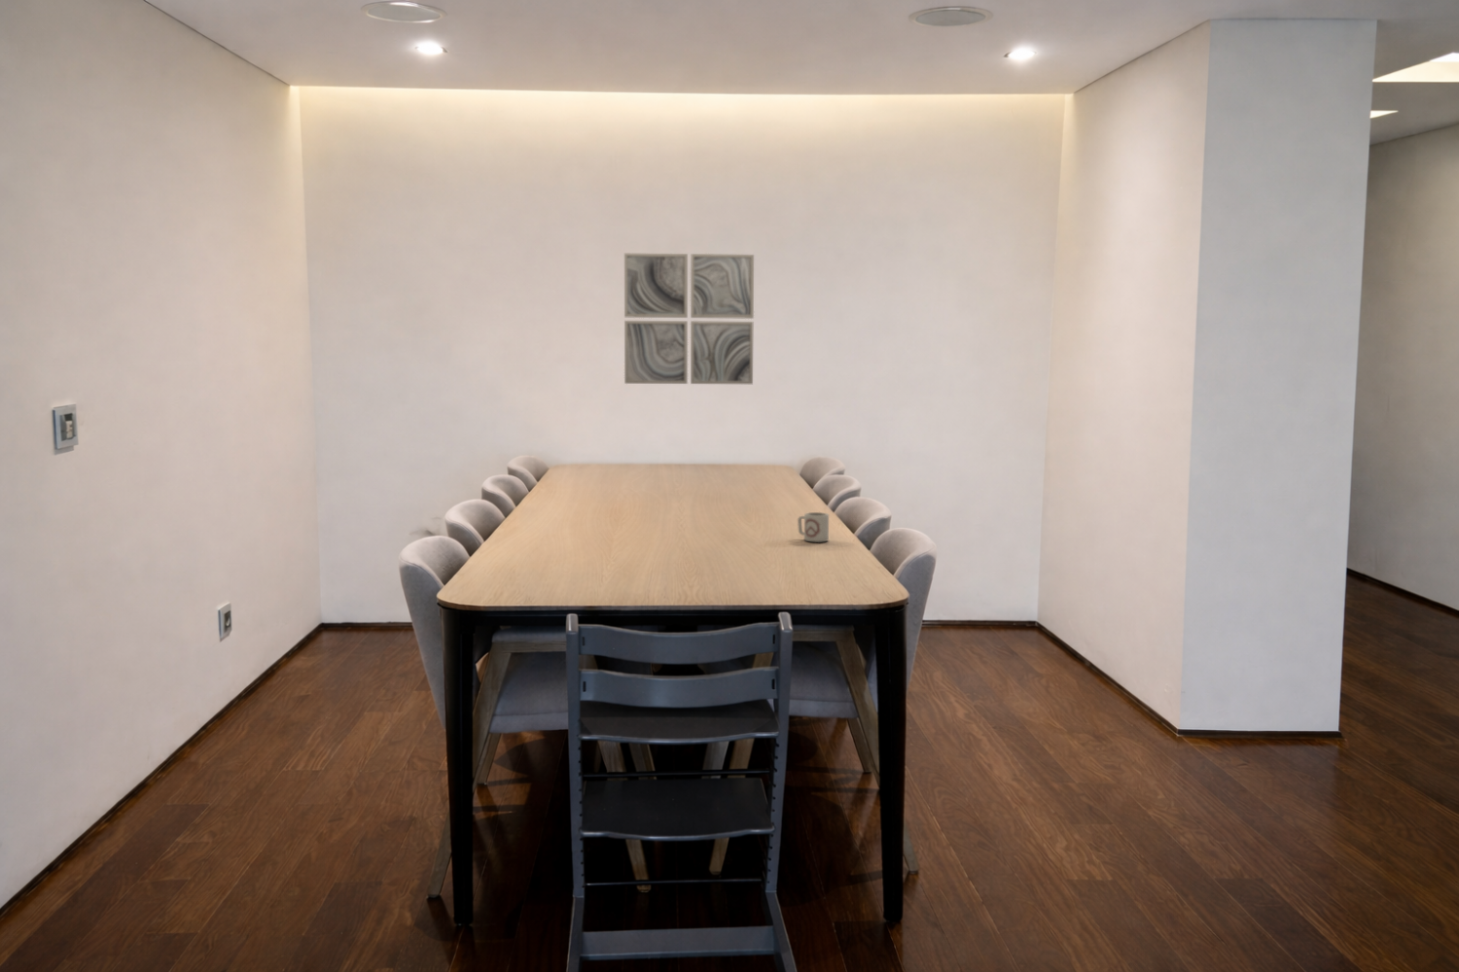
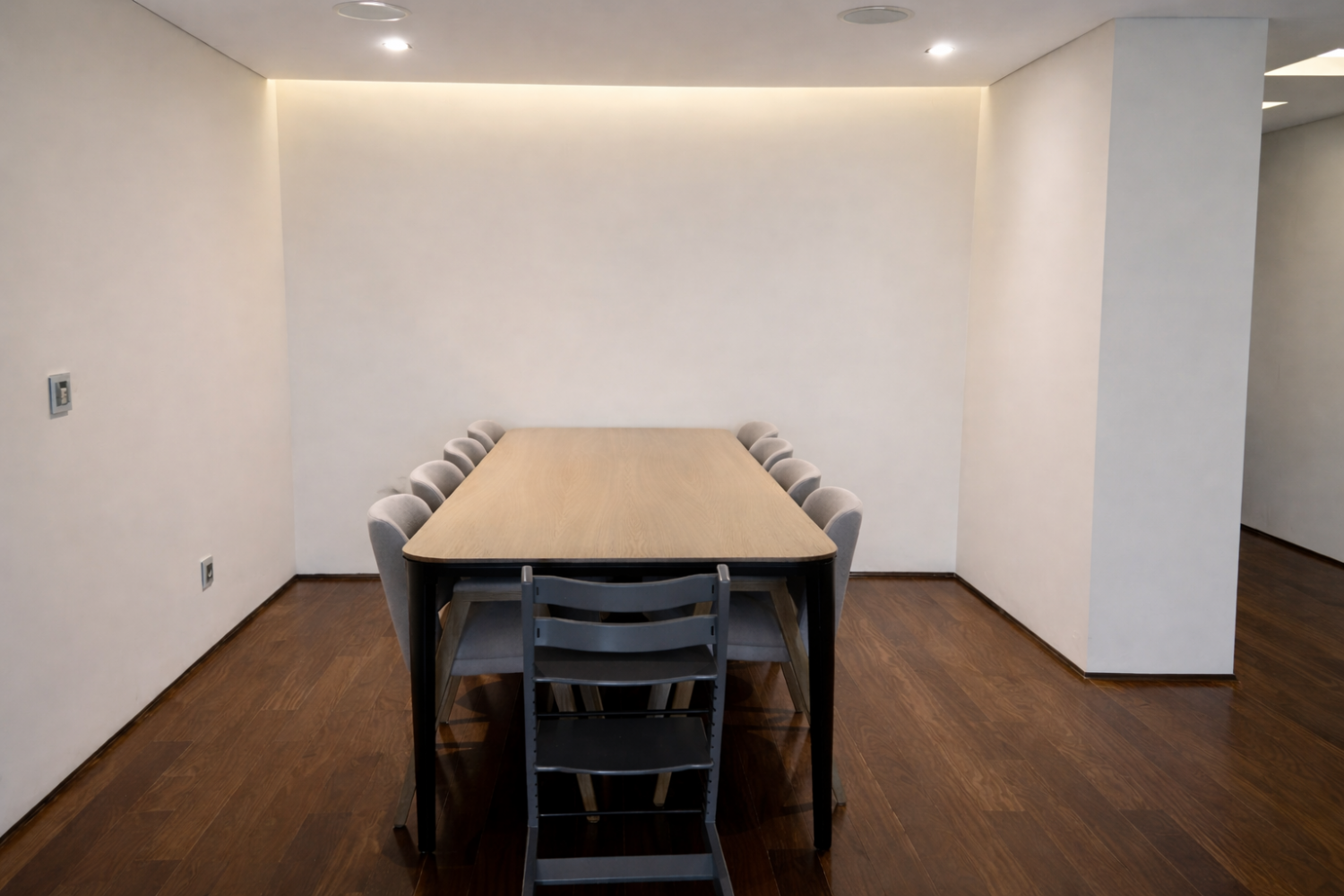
- cup [797,511,829,543]
- wall art [623,253,754,385]
